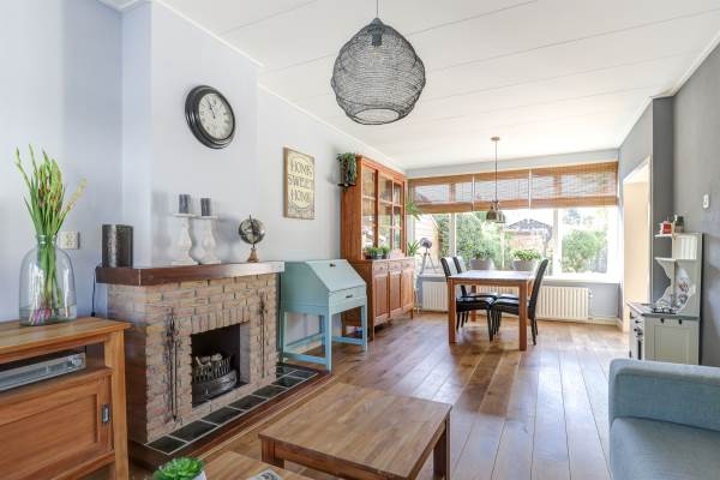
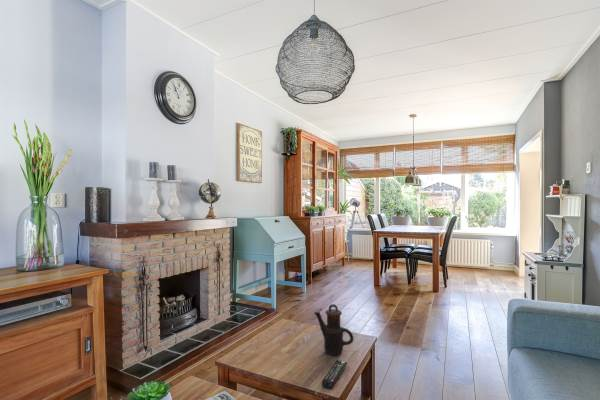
+ teapot [313,303,354,357]
+ remote control [321,359,348,390]
